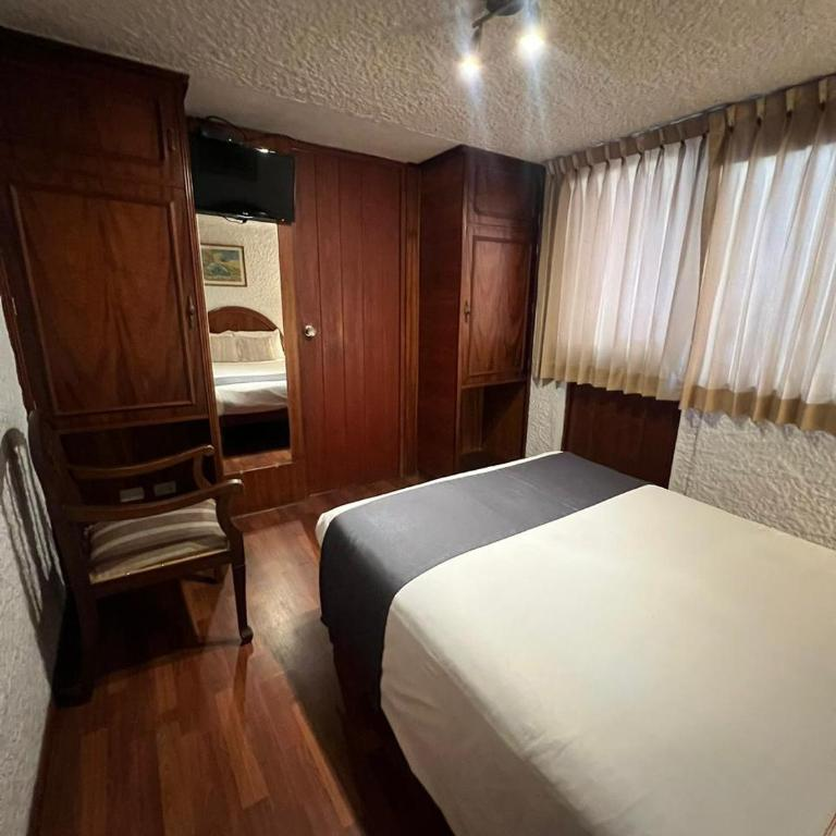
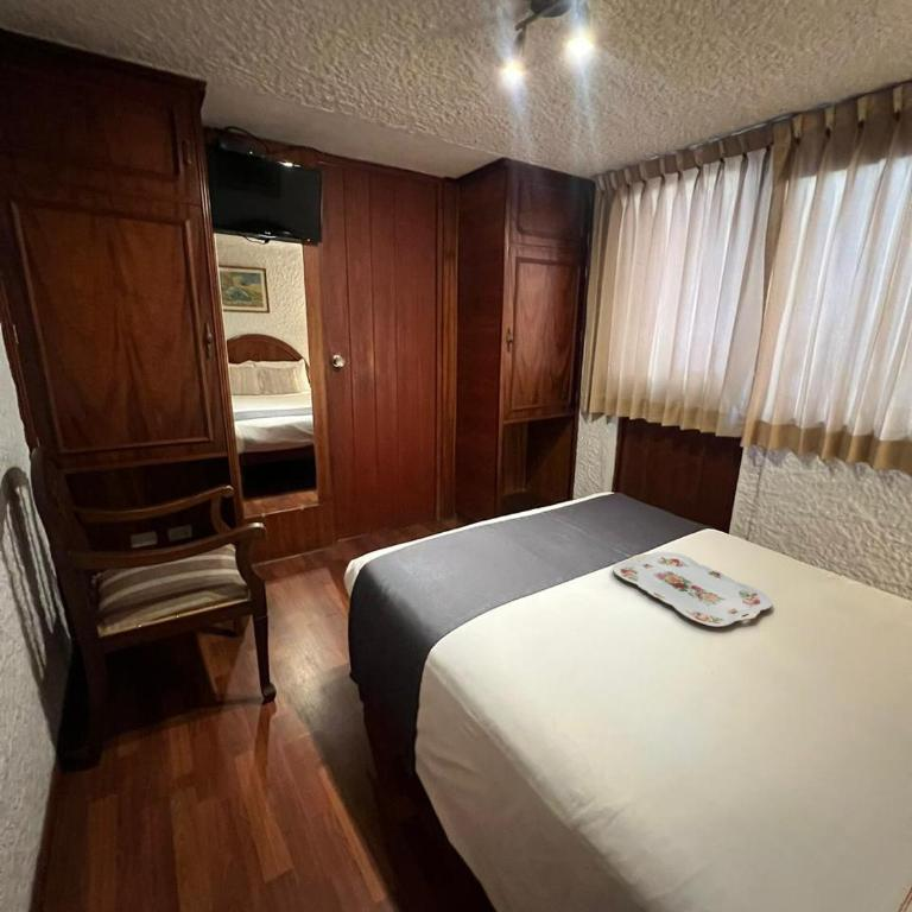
+ serving tray [612,551,773,628]
